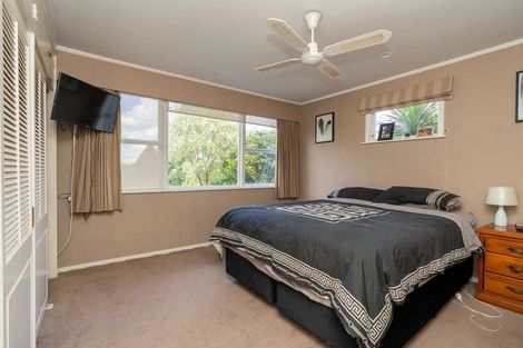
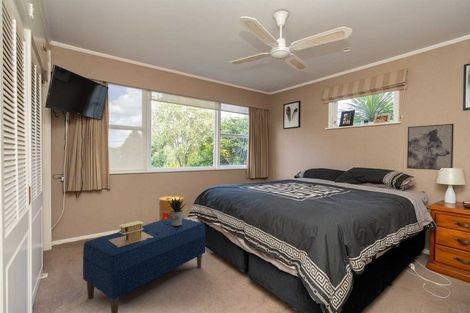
+ wall art [406,123,455,171]
+ basket [158,195,185,221]
+ potted plant [168,195,187,226]
+ bench [82,218,206,313]
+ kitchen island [109,220,153,247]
